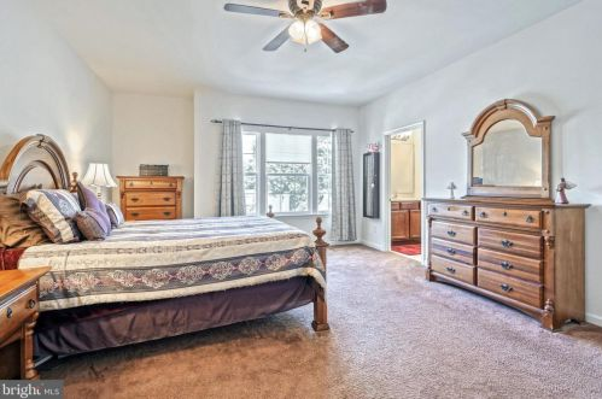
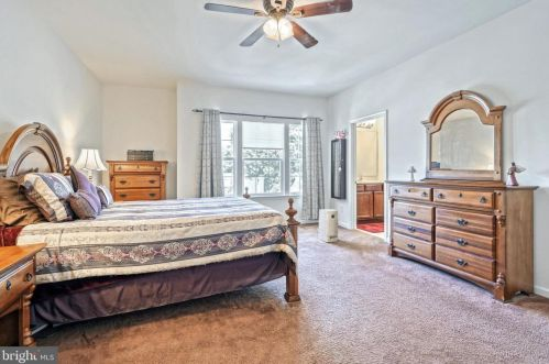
+ air purifier [317,208,339,243]
